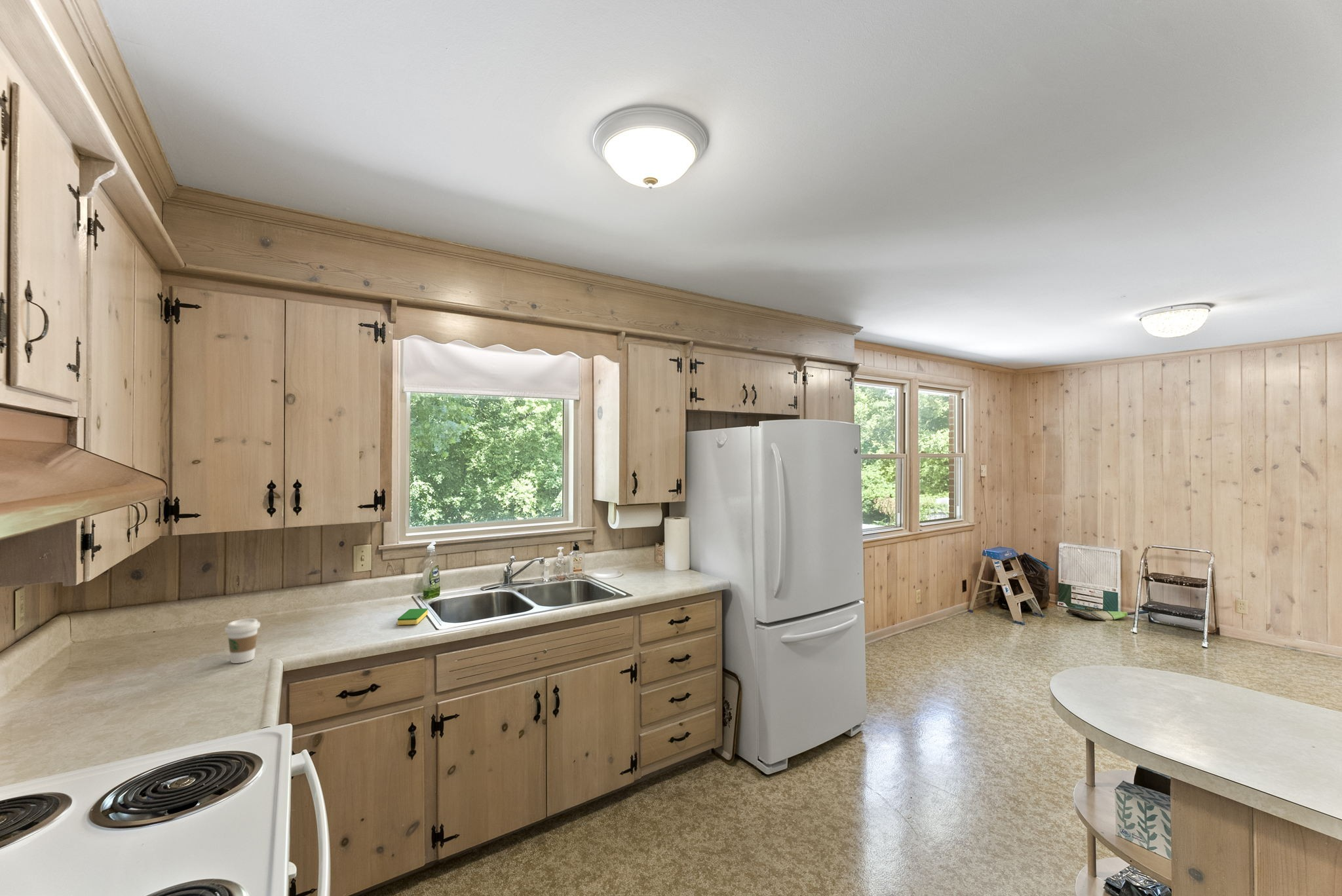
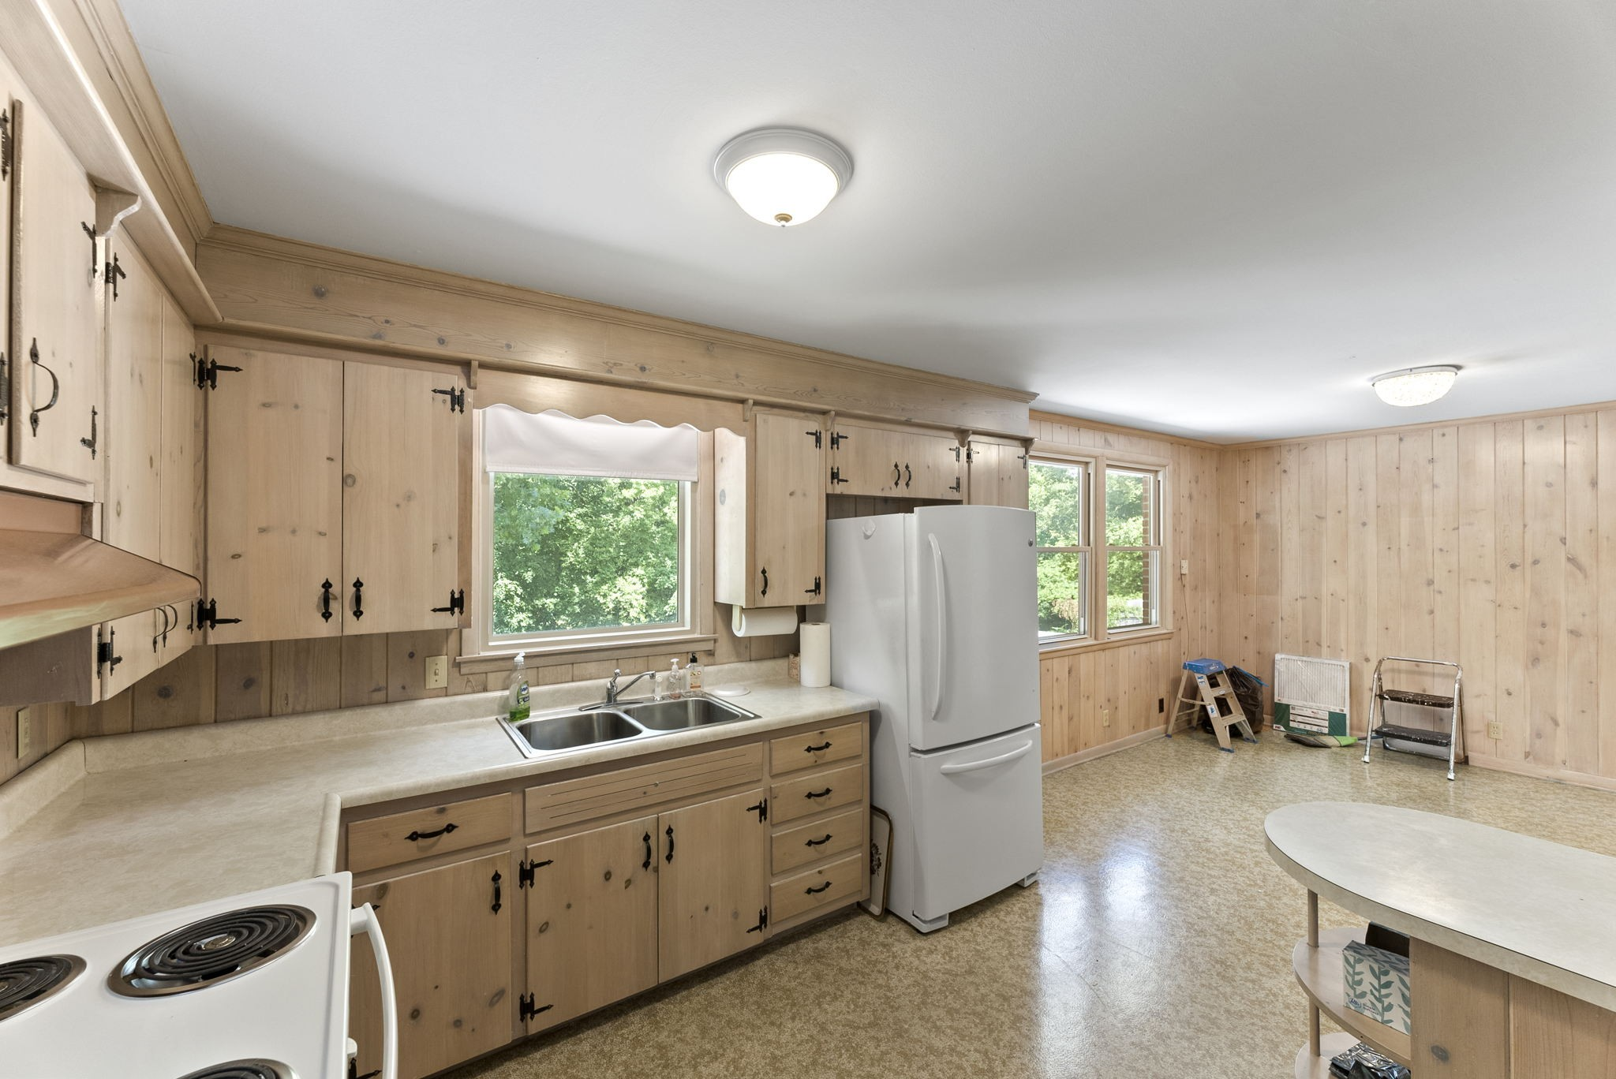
- dish sponge [397,608,429,625]
- coffee cup [224,618,261,664]
